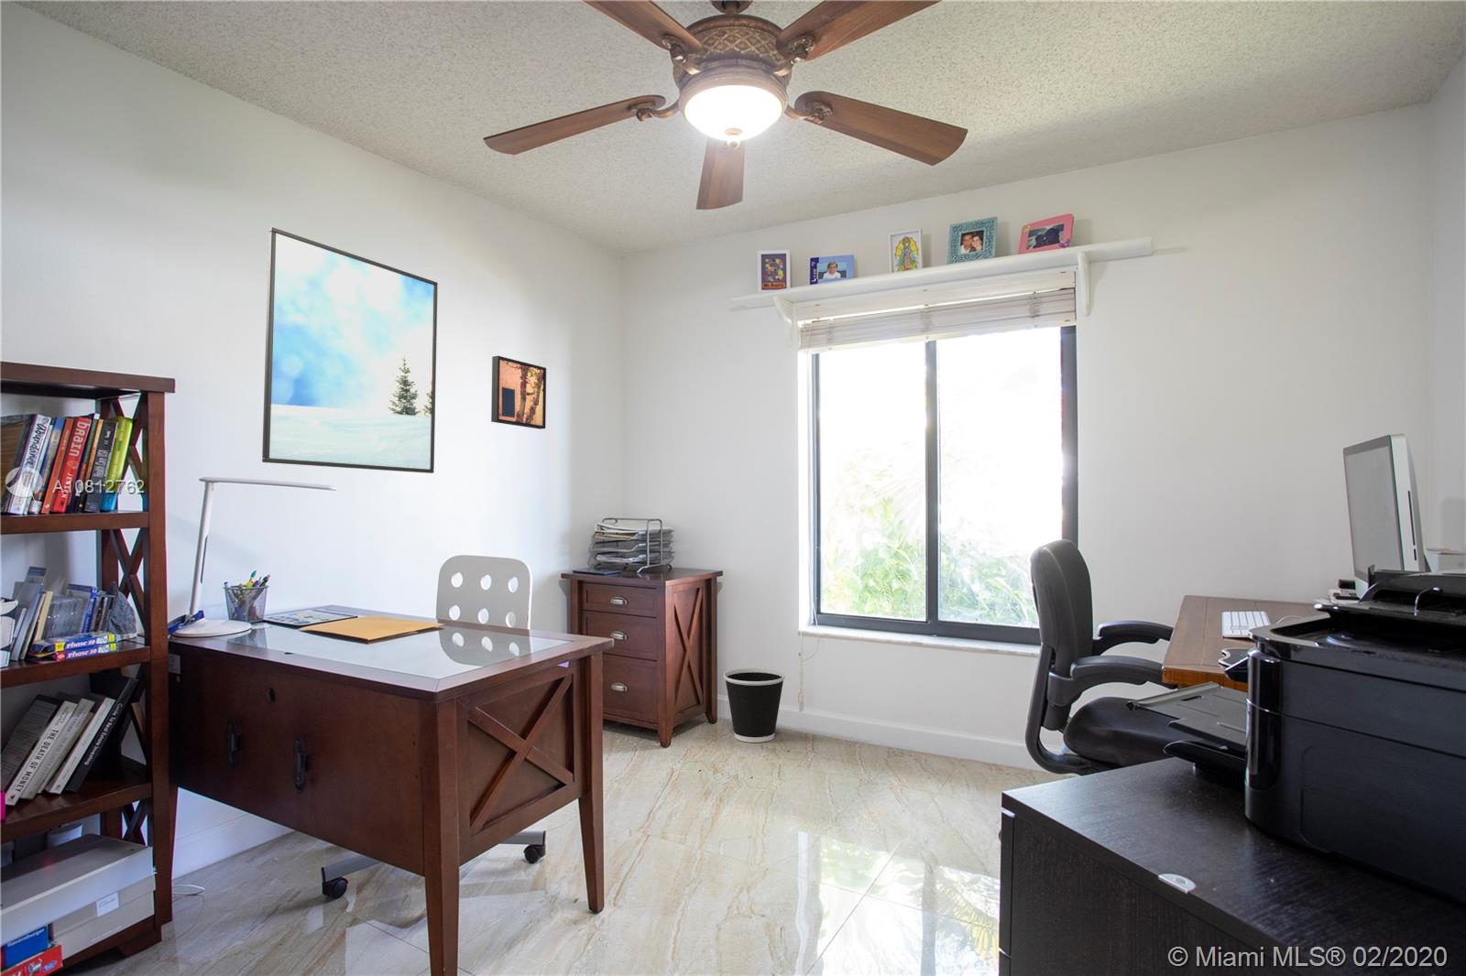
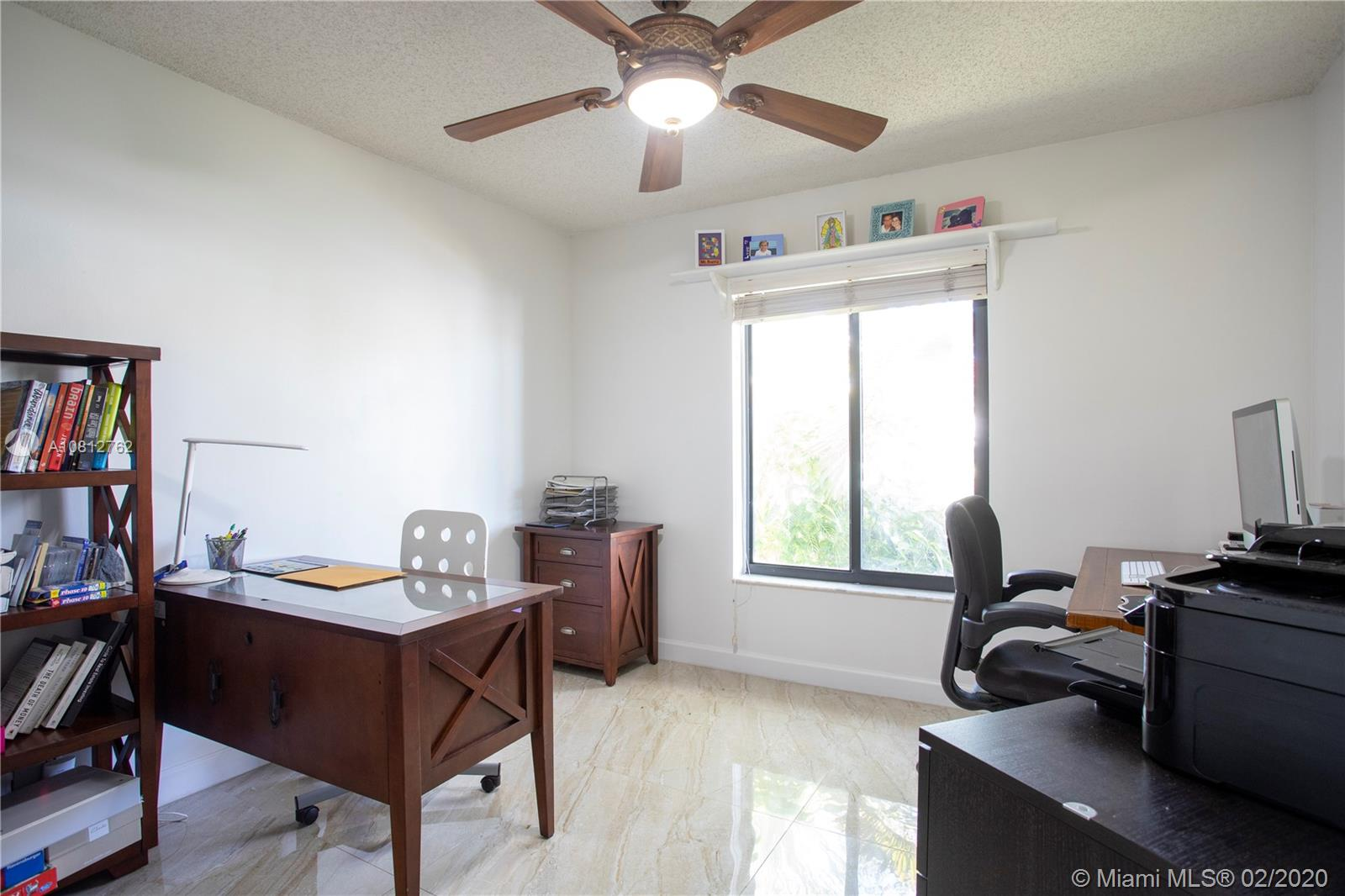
- wall art [490,355,547,430]
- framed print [262,227,439,474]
- wastebasket [723,668,786,744]
